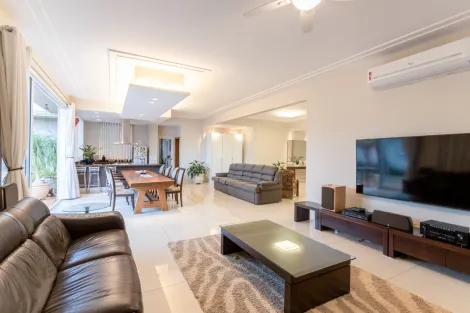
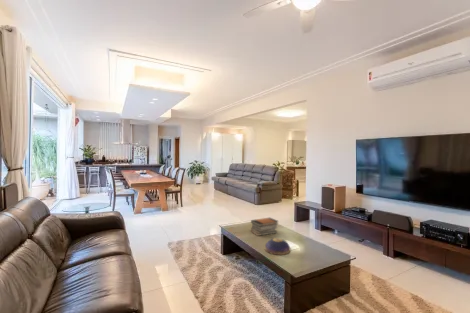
+ book stack [250,217,279,237]
+ decorative bowl [264,237,292,256]
